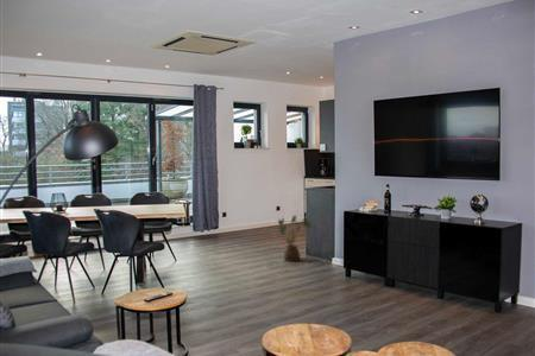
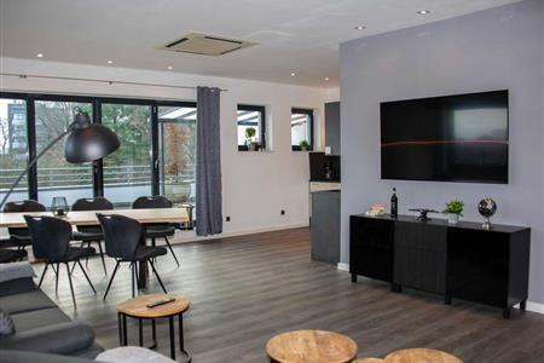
- house plant [273,215,311,262]
